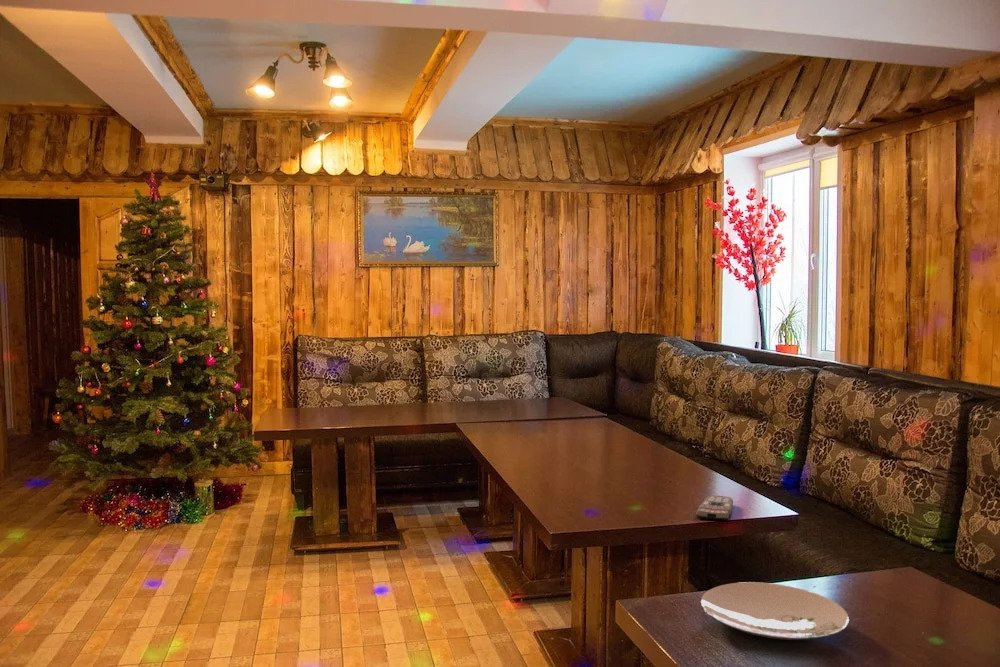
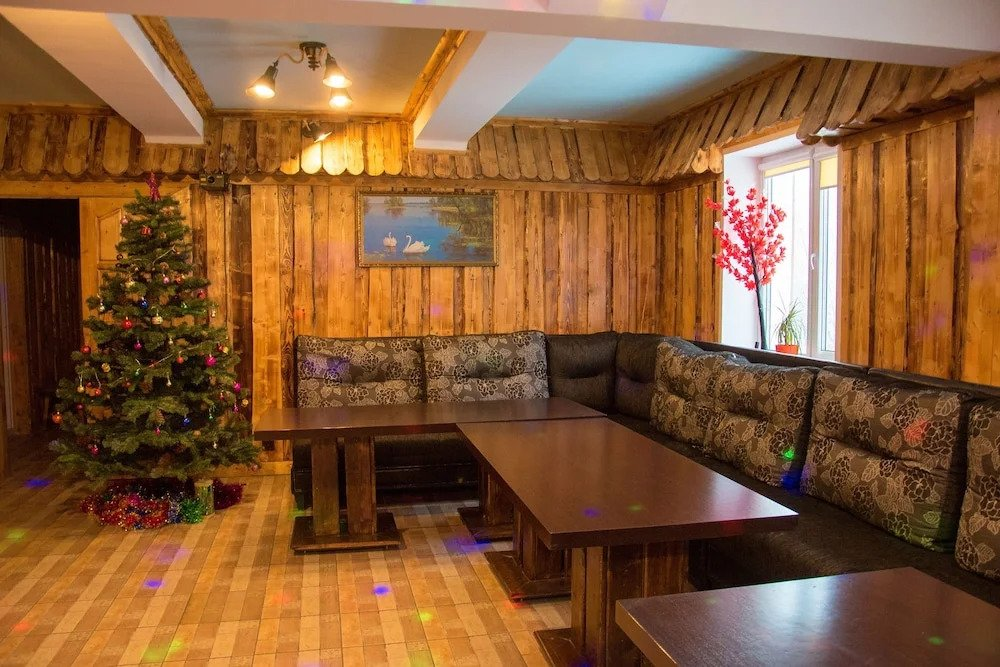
- remote control [695,495,734,521]
- plate [699,581,851,641]
